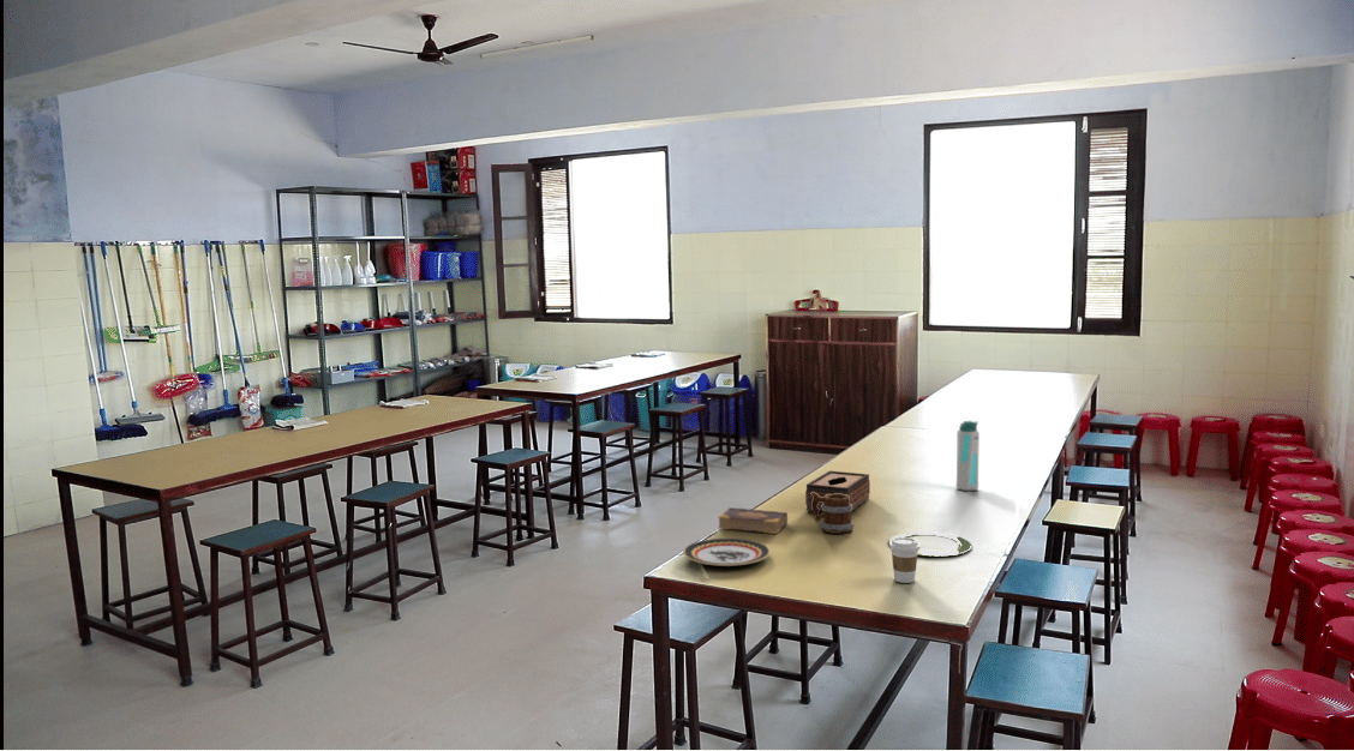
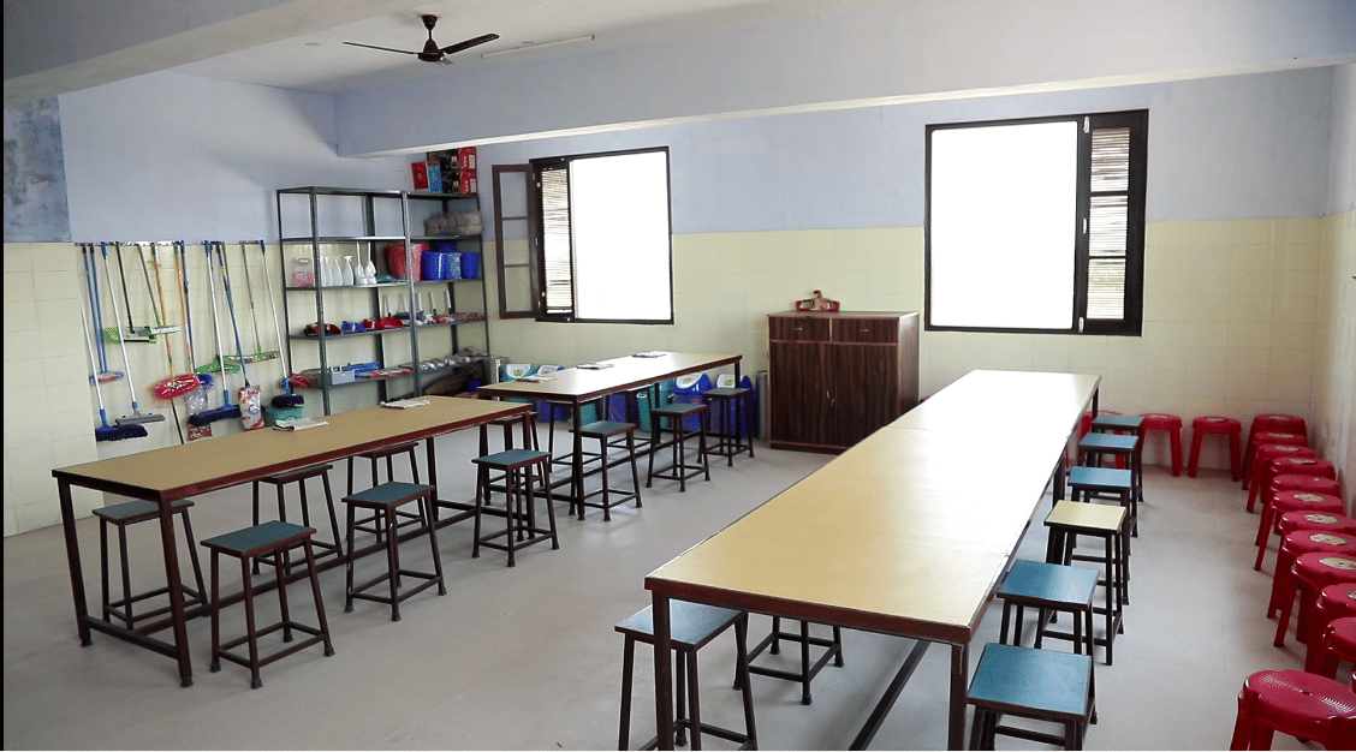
- mug [810,492,855,535]
- plate [887,530,973,558]
- plate [682,537,772,567]
- book [718,506,789,535]
- water bottle [954,419,981,492]
- coffee cup [888,536,922,584]
- tissue box [804,470,871,513]
